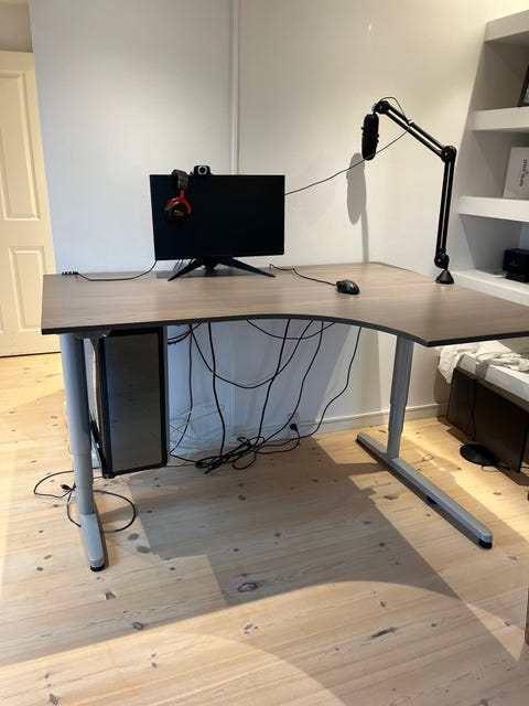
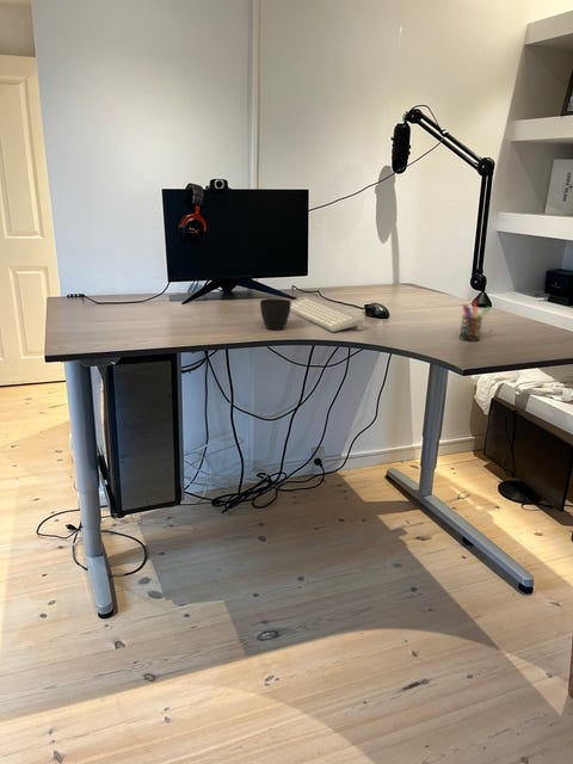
+ cup [259,297,291,331]
+ pen holder [458,300,491,343]
+ computer keyboard [290,295,364,333]
